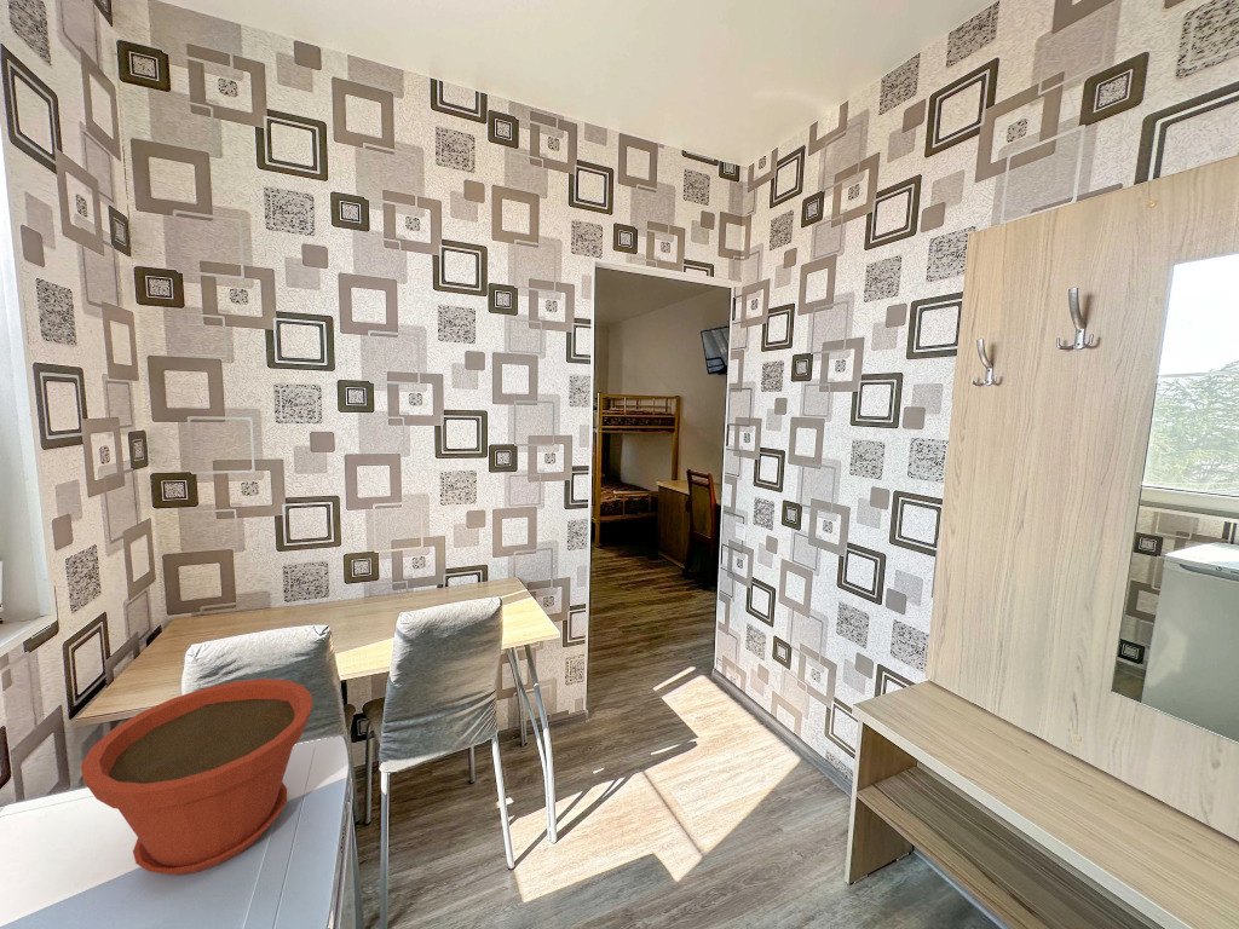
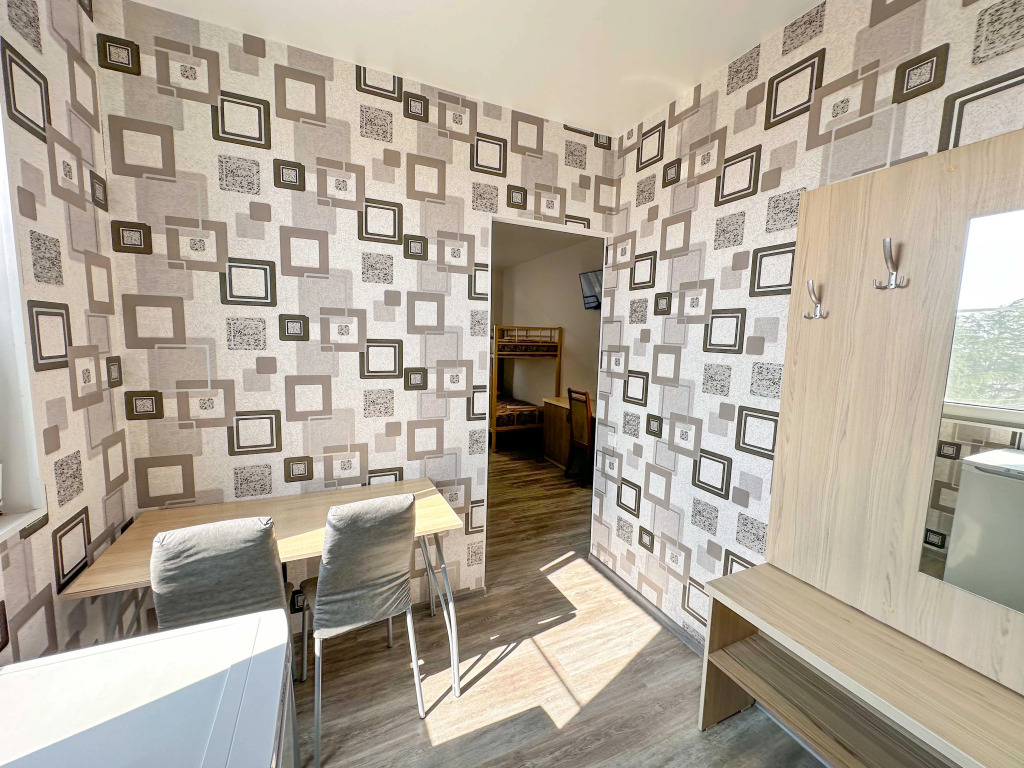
- plant pot [80,677,313,877]
